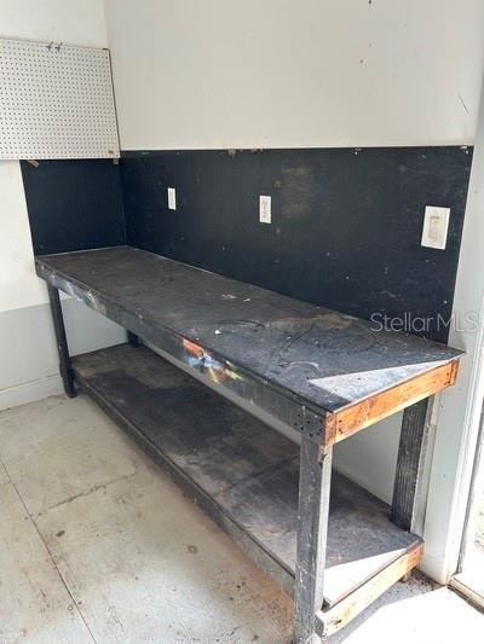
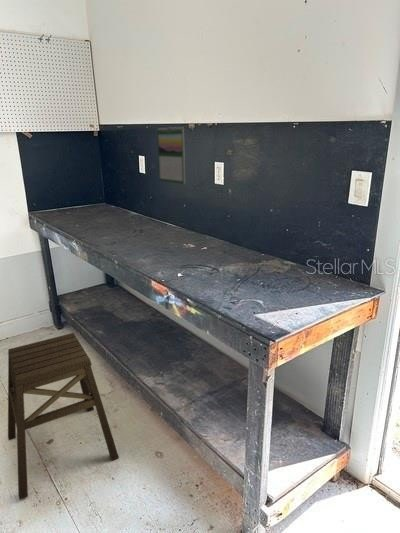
+ calendar [156,126,186,185]
+ stool [7,332,120,501]
